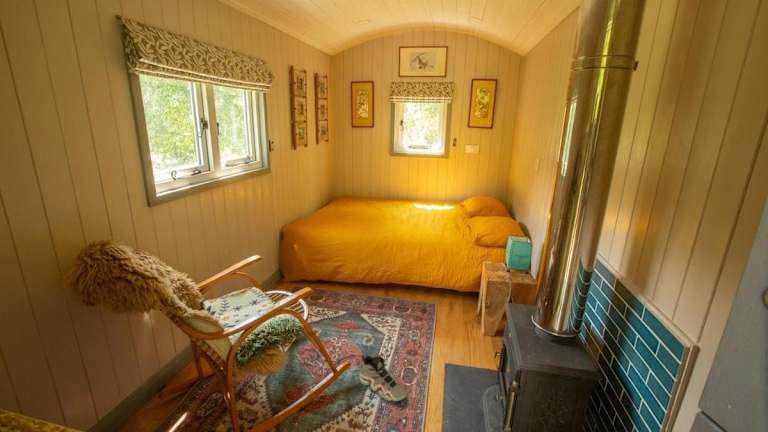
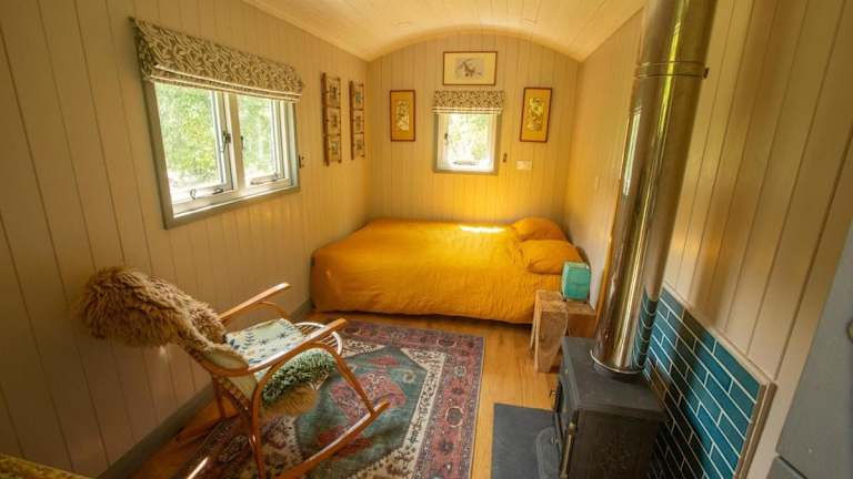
- sneaker [359,354,408,402]
